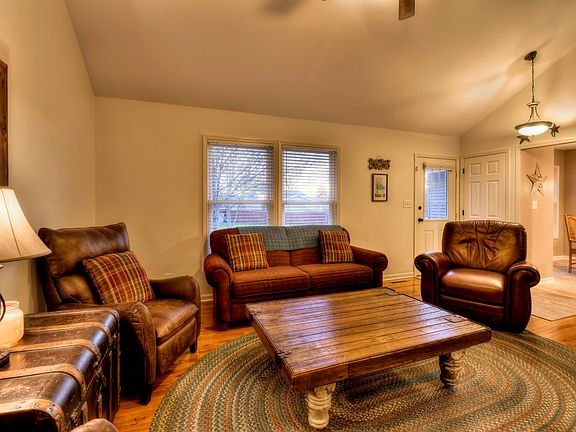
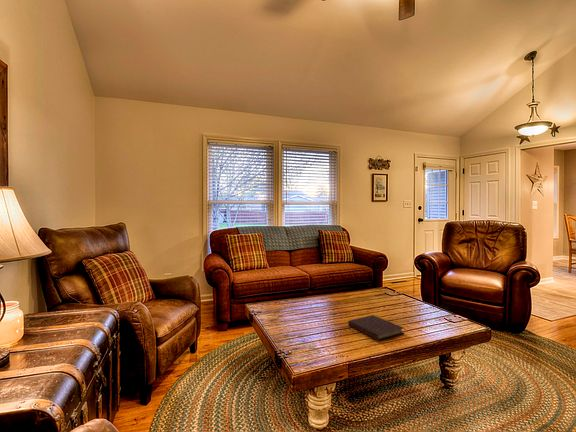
+ notebook [347,314,405,341]
